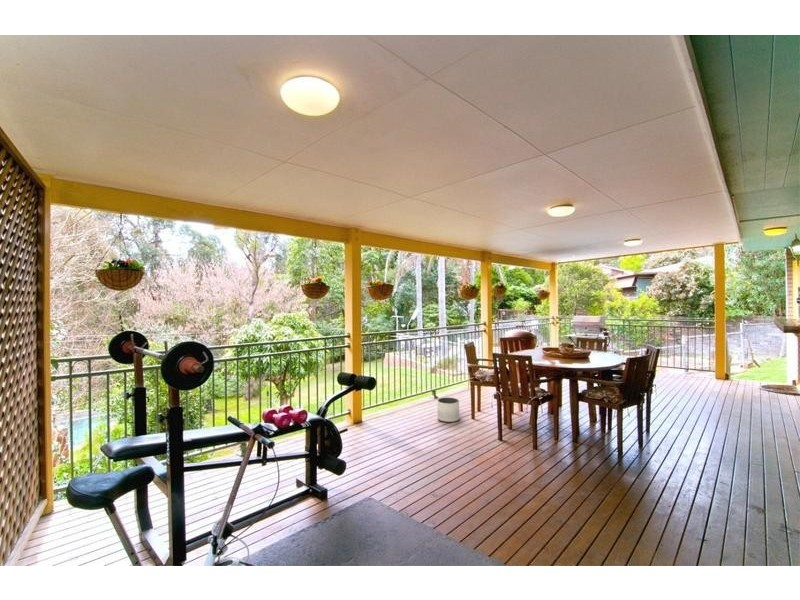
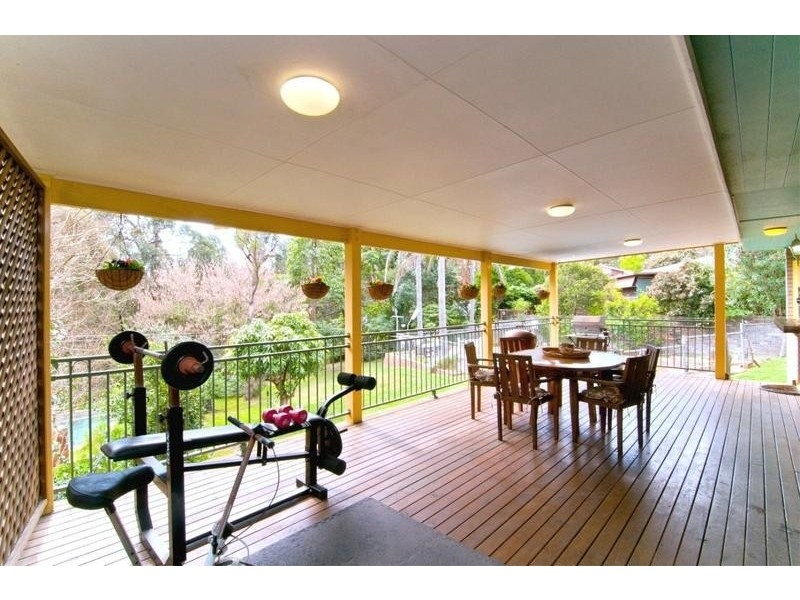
- planter [436,397,460,423]
